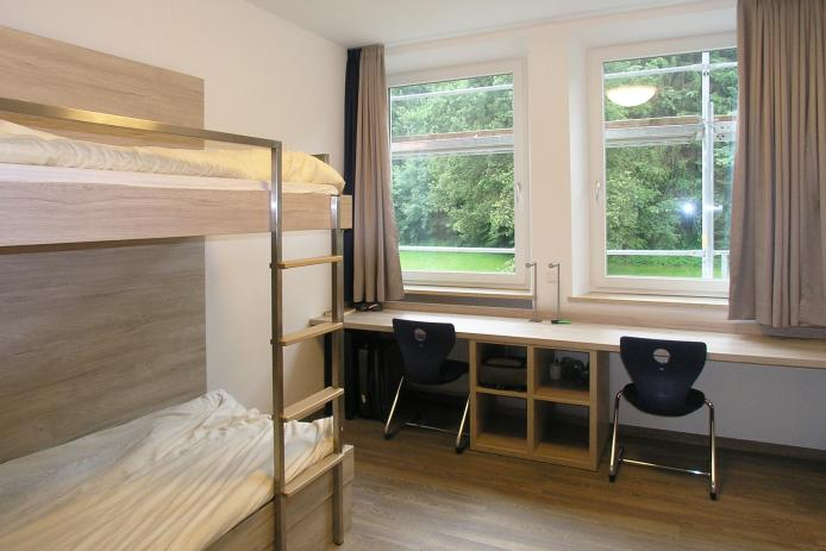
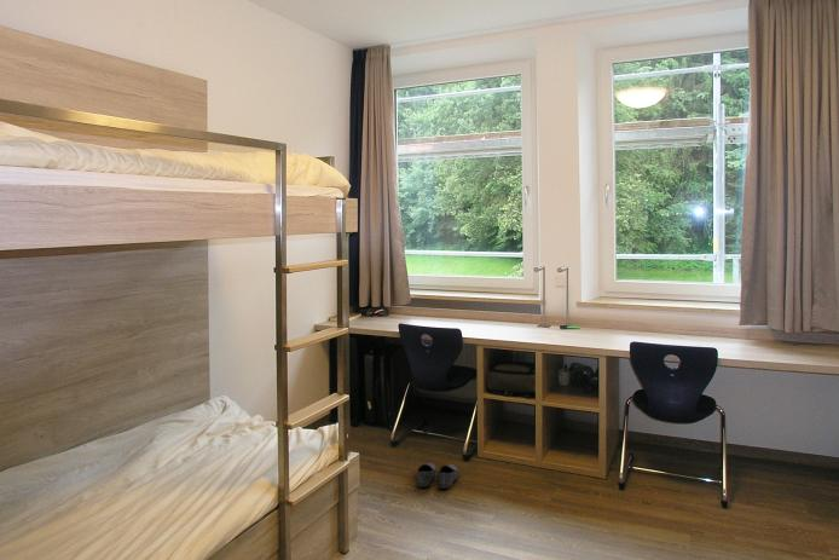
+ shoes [416,461,459,490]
